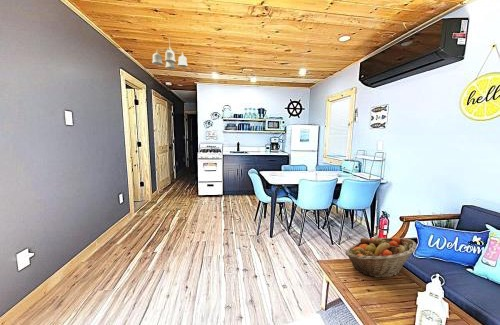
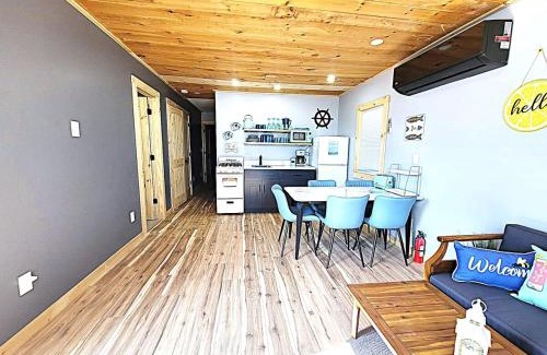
- fruit basket [344,236,418,279]
- ceiling light fixture [151,37,189,70]
